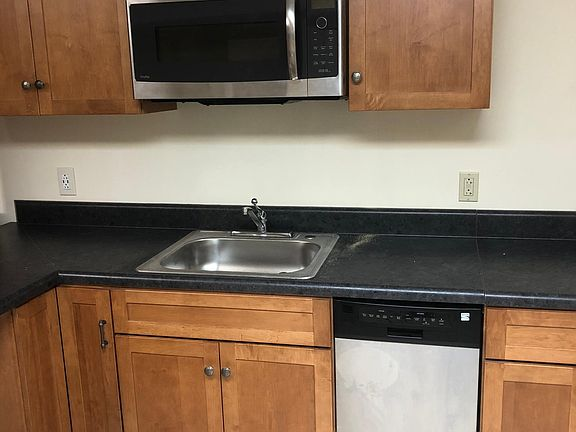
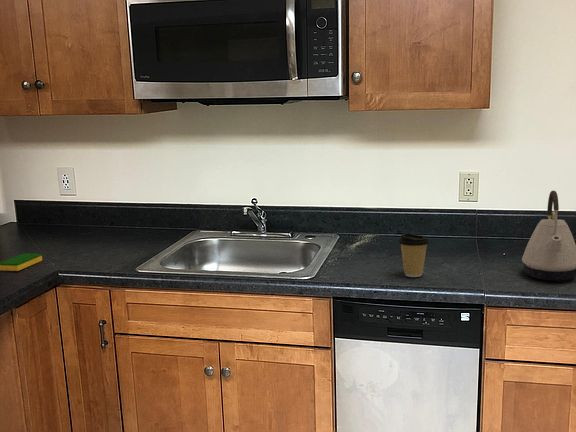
+ kettle [521,190,576,282]
+ dish sponge [0,252,43,272]
+ coffee cup [397,232,430,278]
